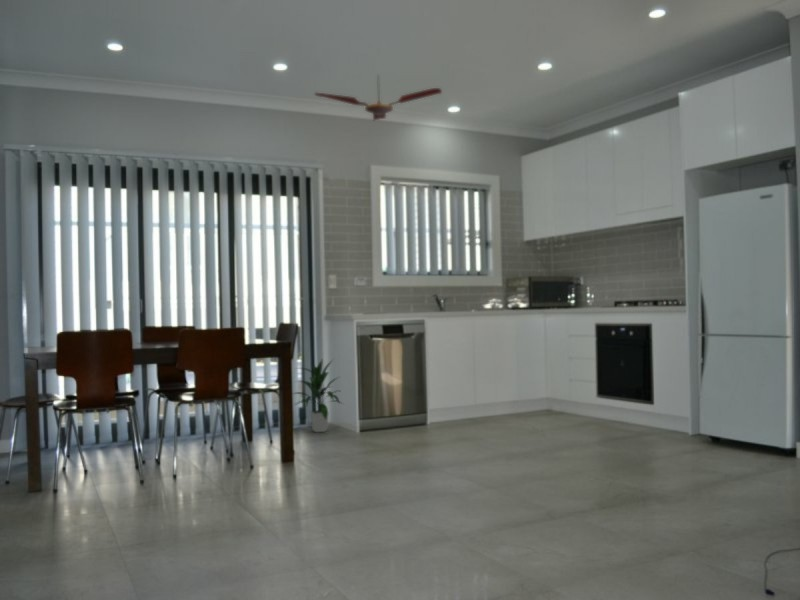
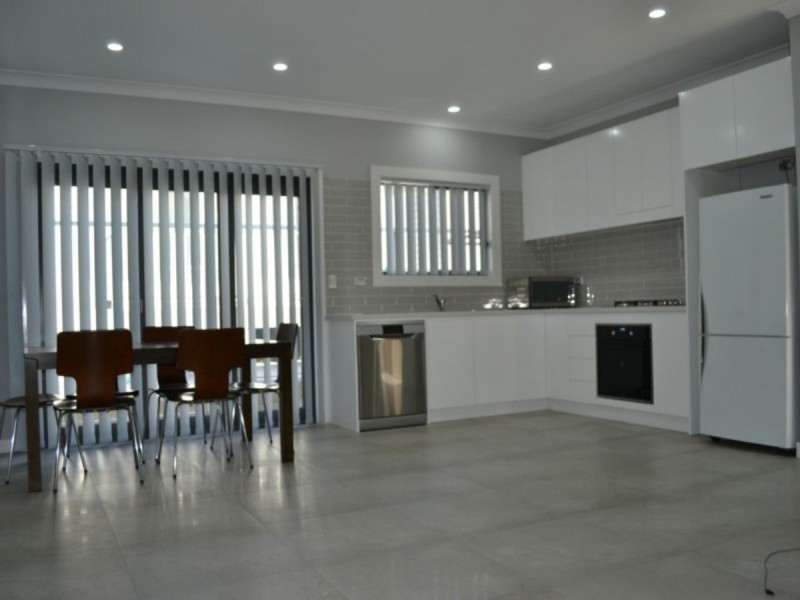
- ceiling fan [313,74,443,122]
- indoor plant [292,358,344,433]
